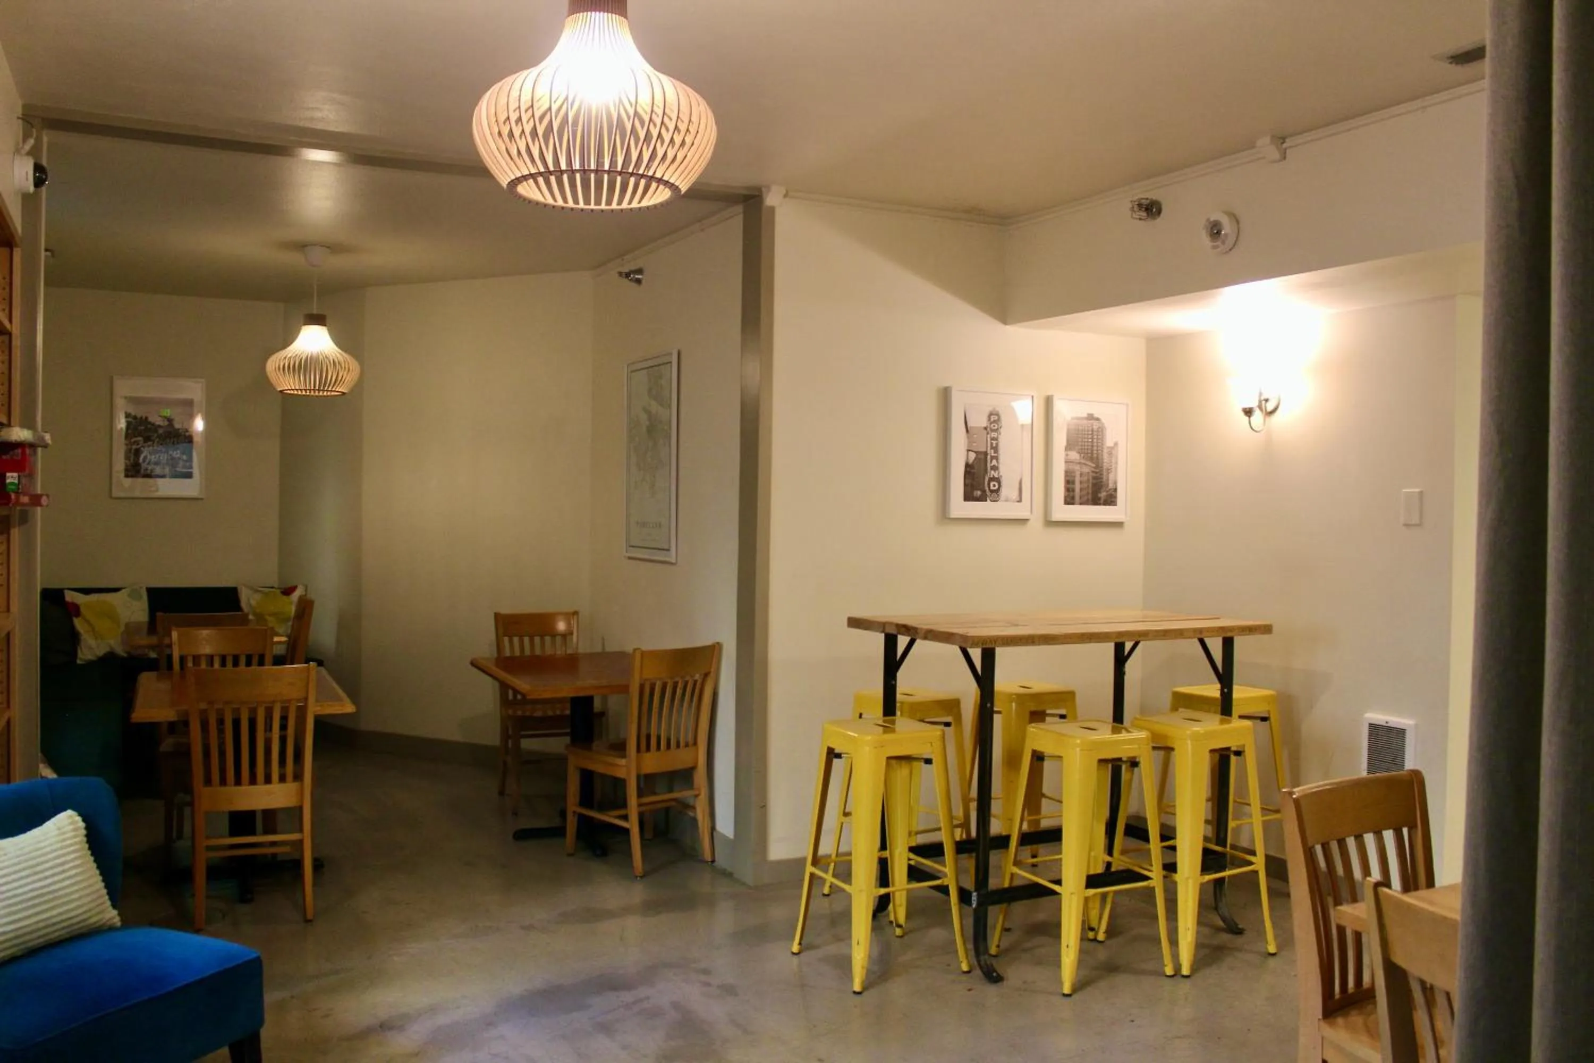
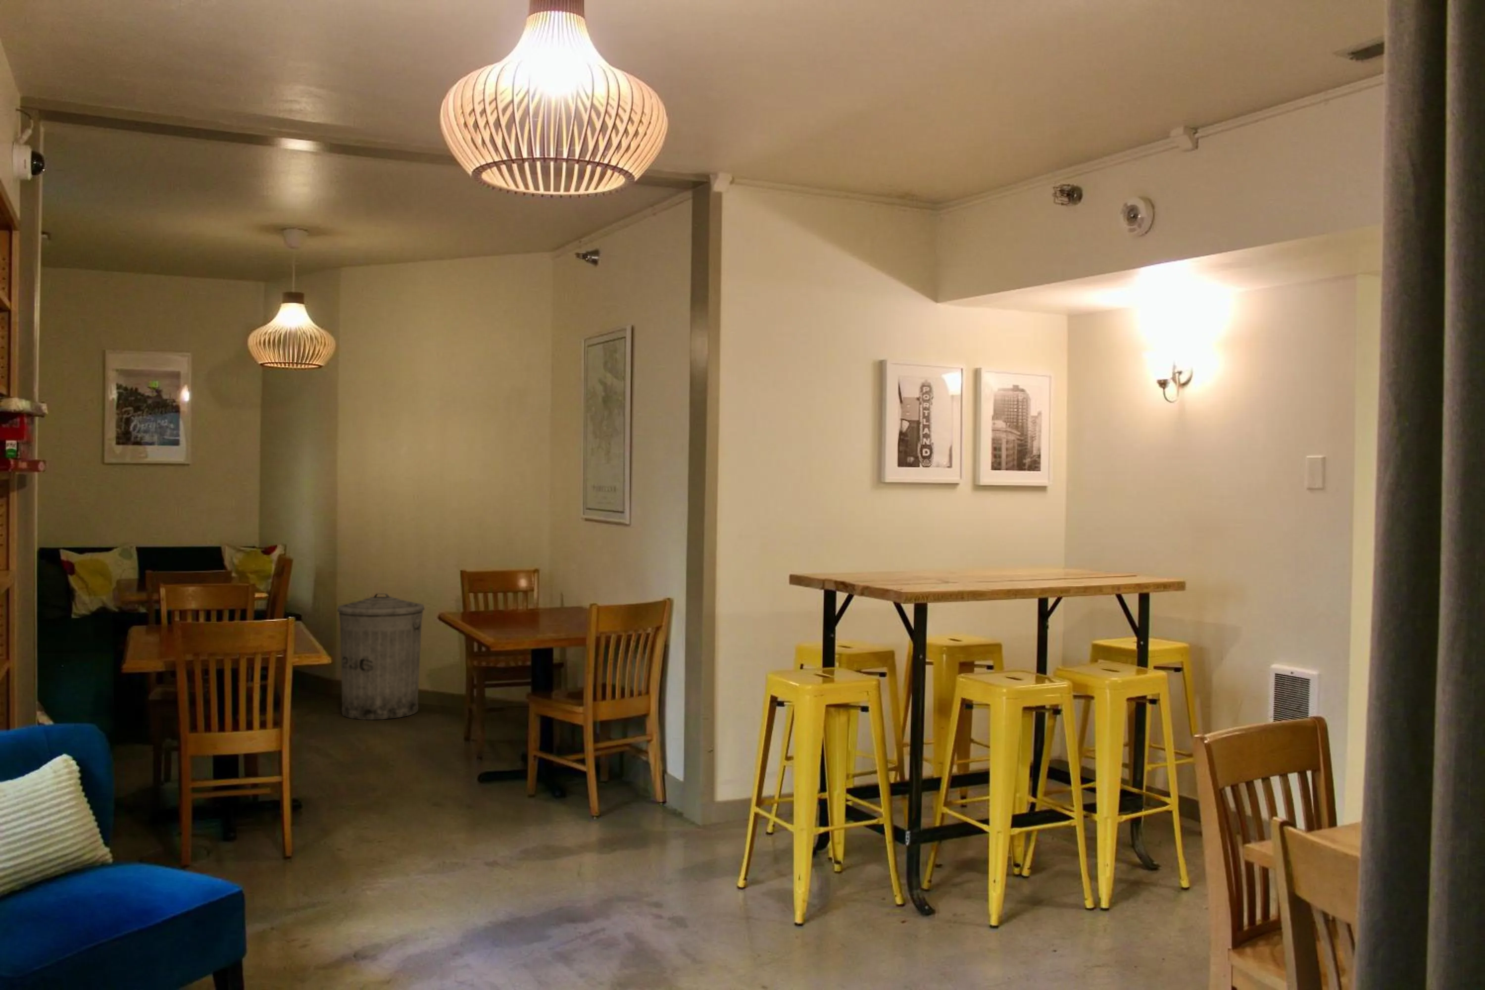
+ trash can [337,592,425,720]
